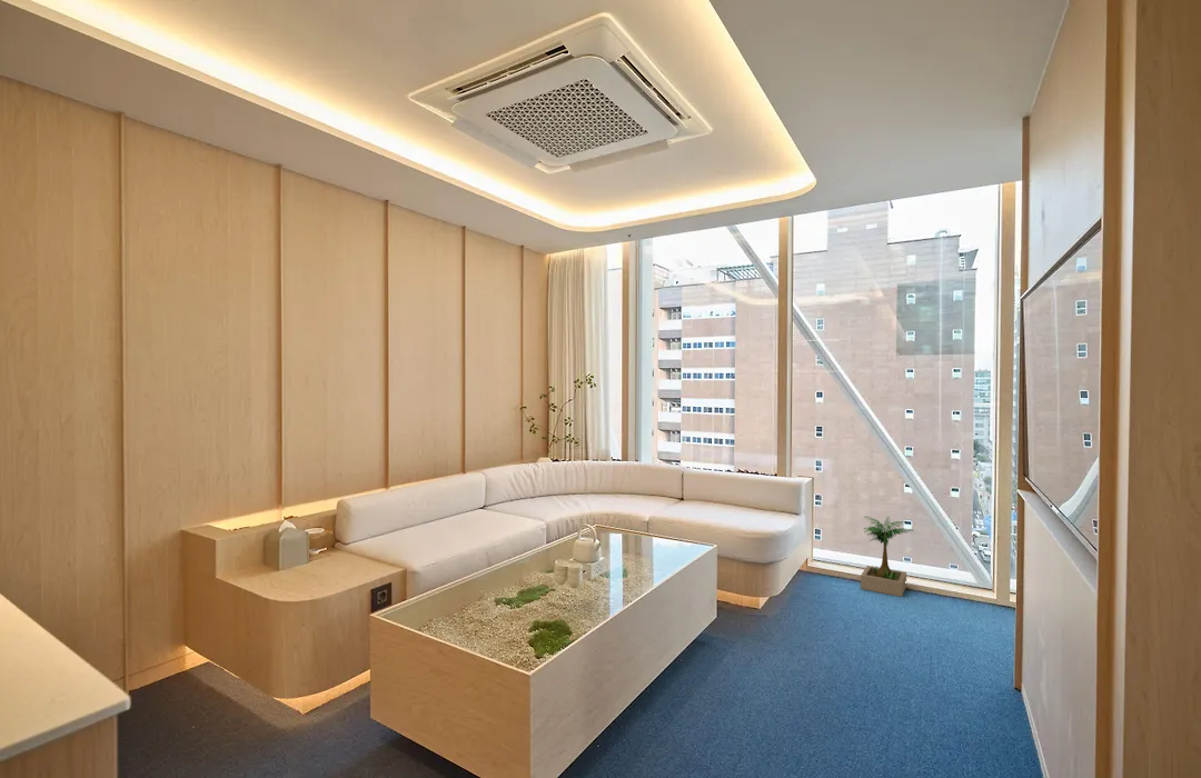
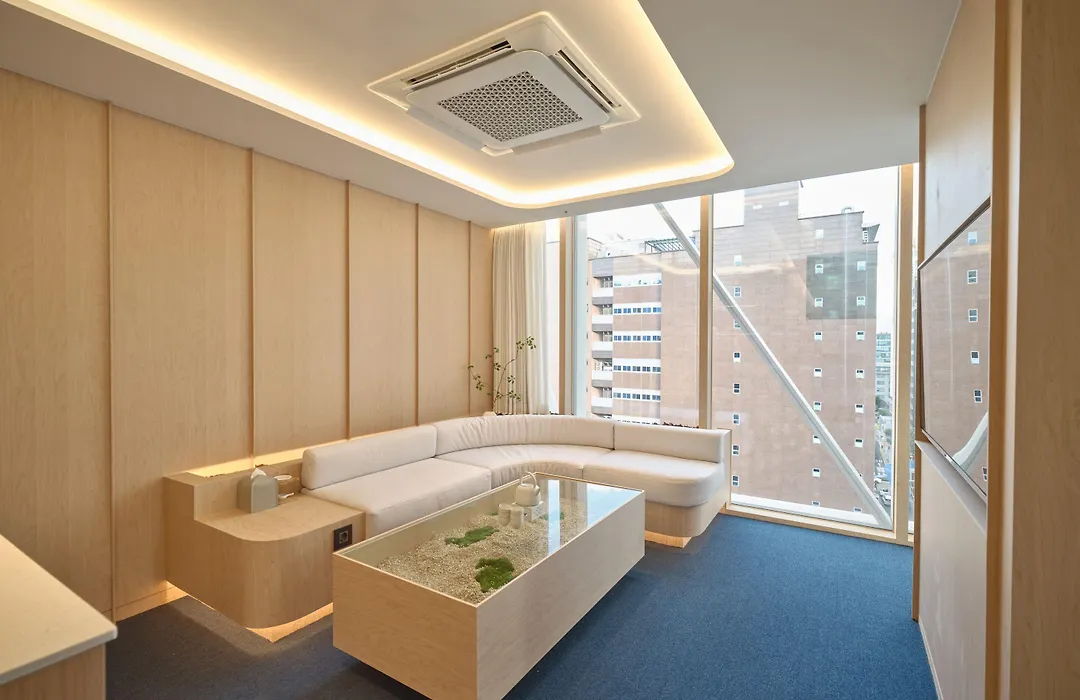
- potted plant [860,516,914,598]
